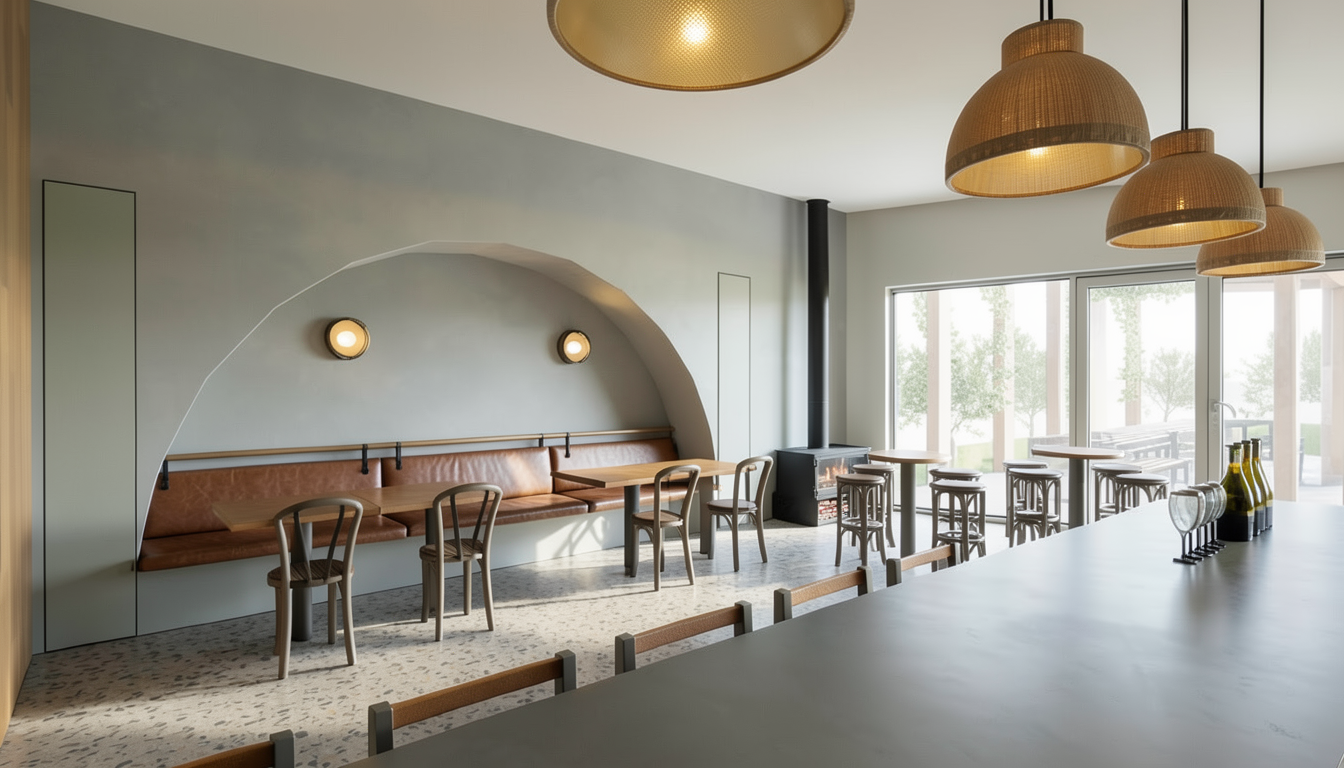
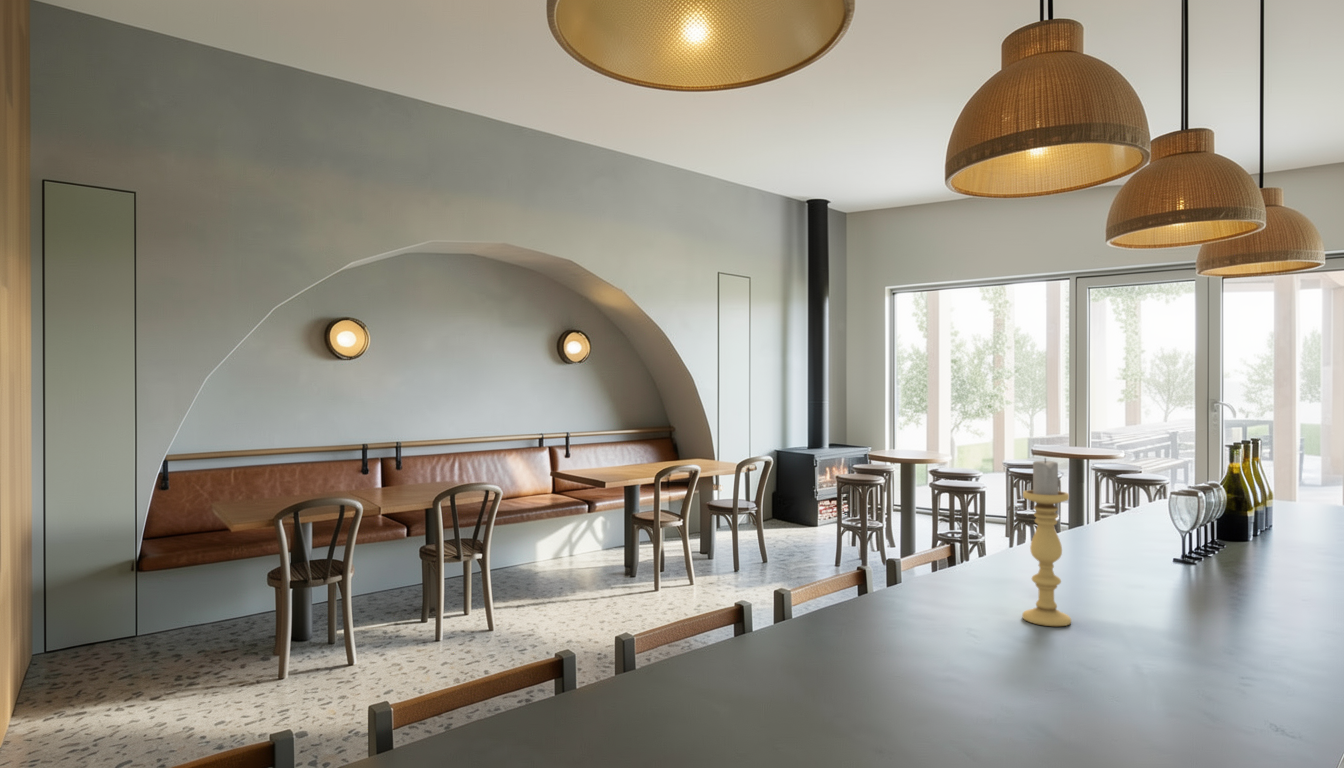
+ candle holder [1021,457,1072,627]
